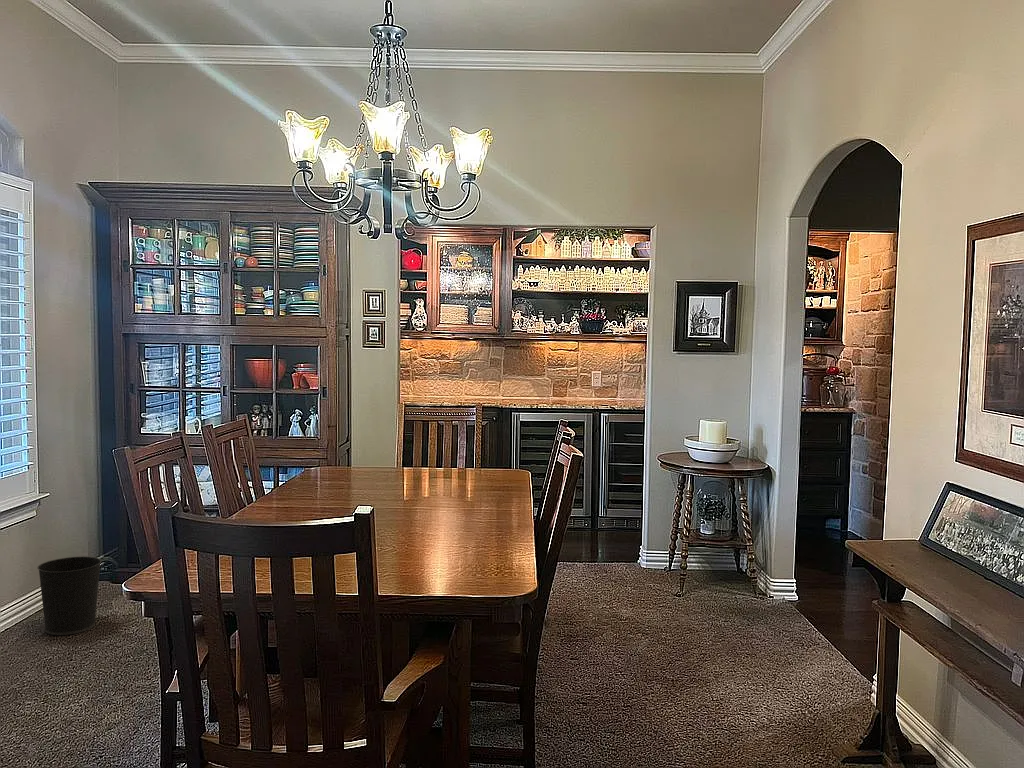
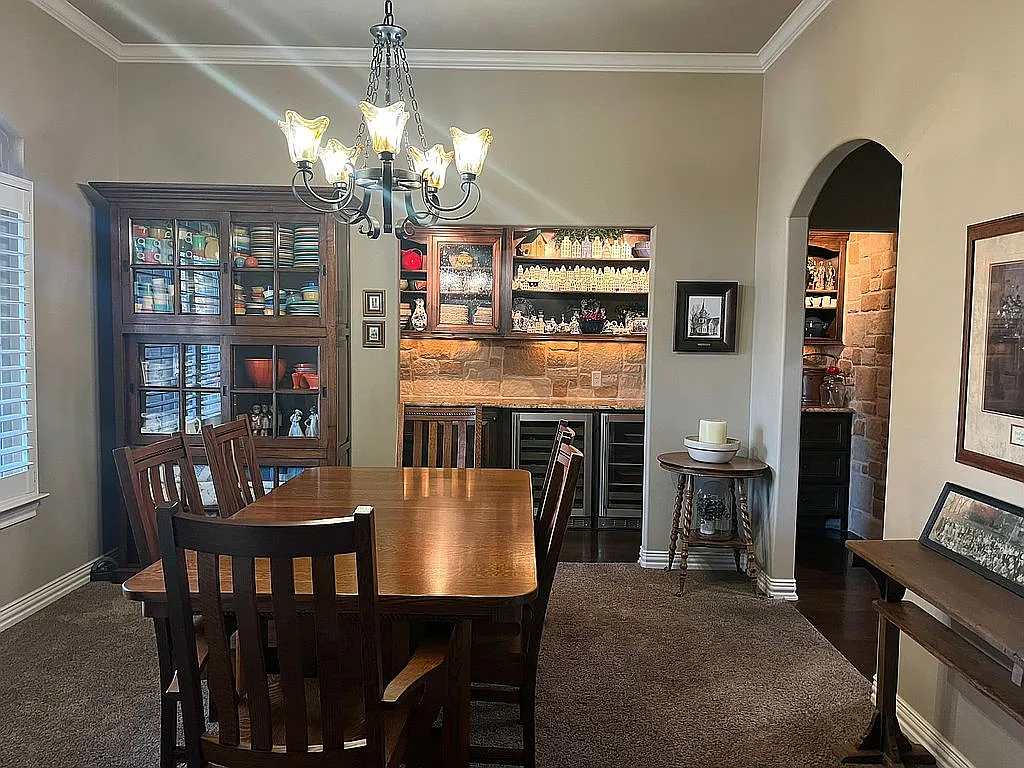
- wastebasket [36,555,103,636]
